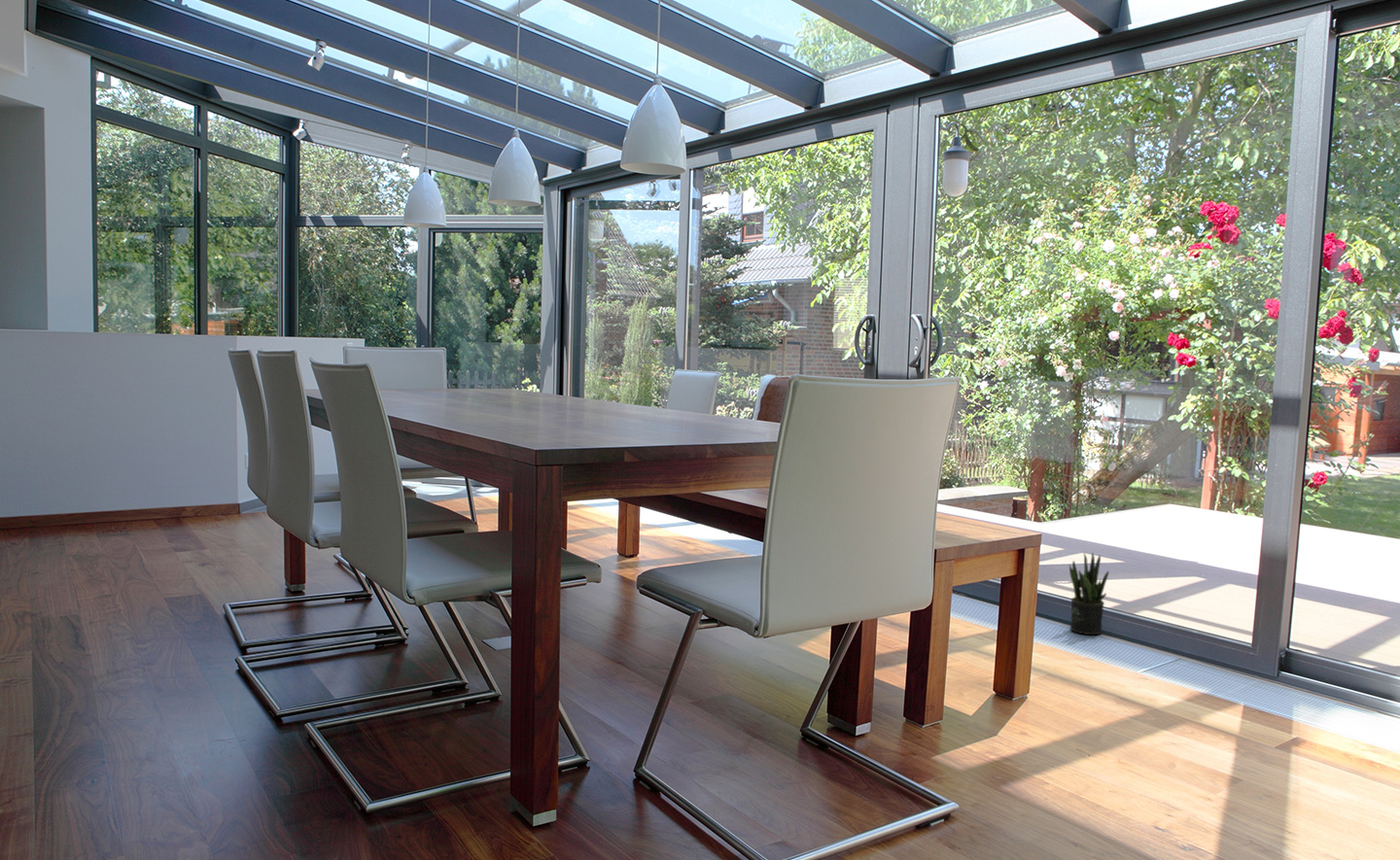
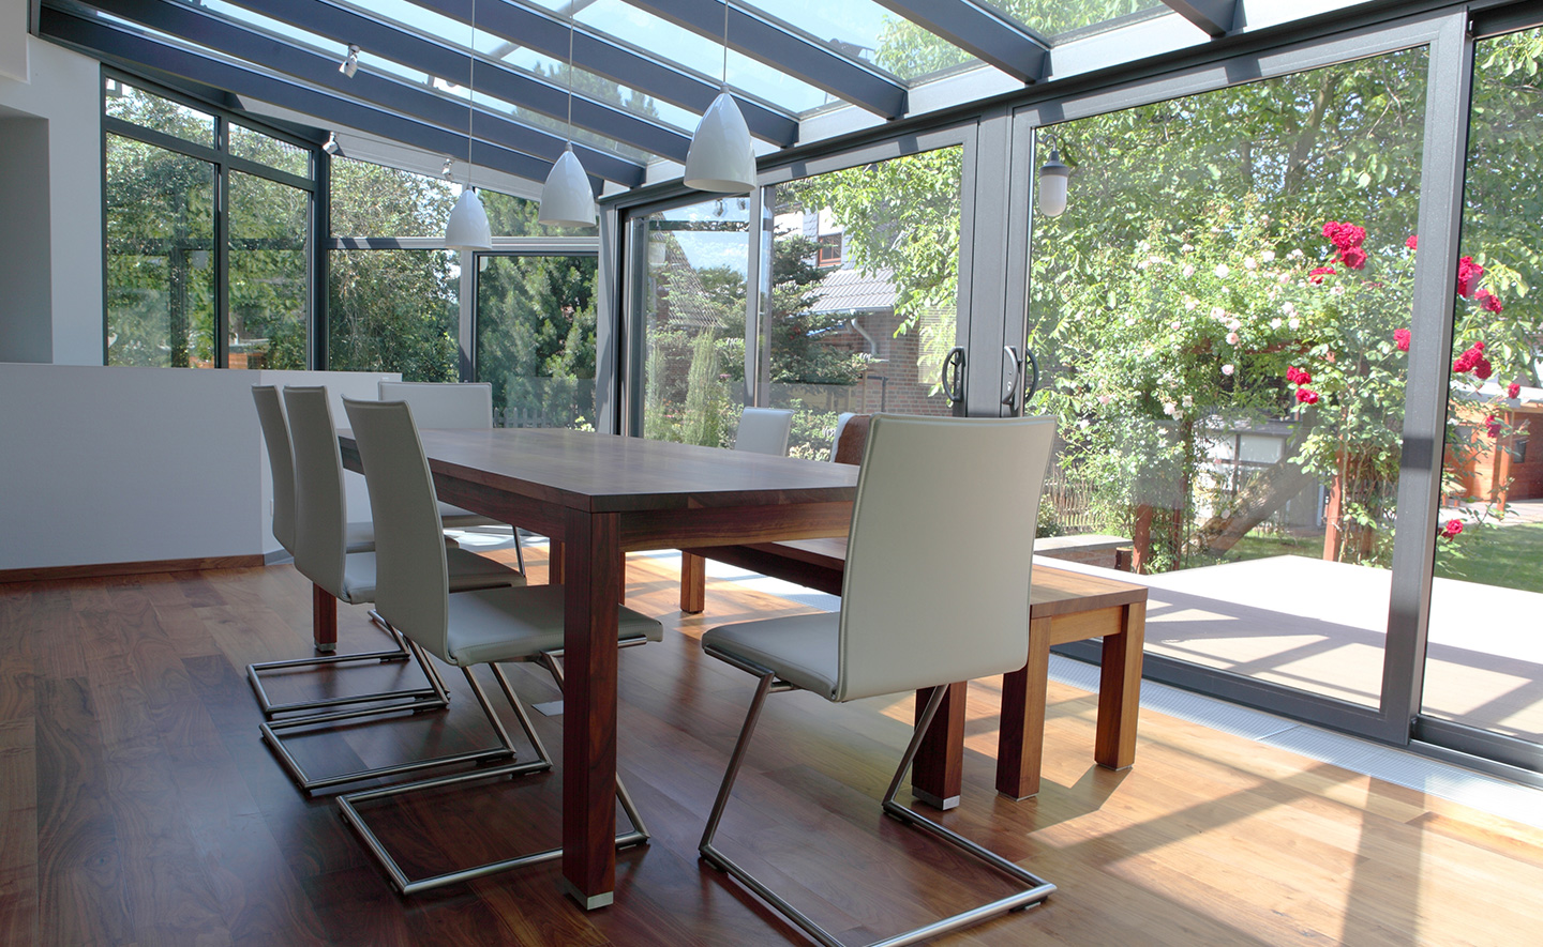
- potted plant [1068,551,1110,636]
